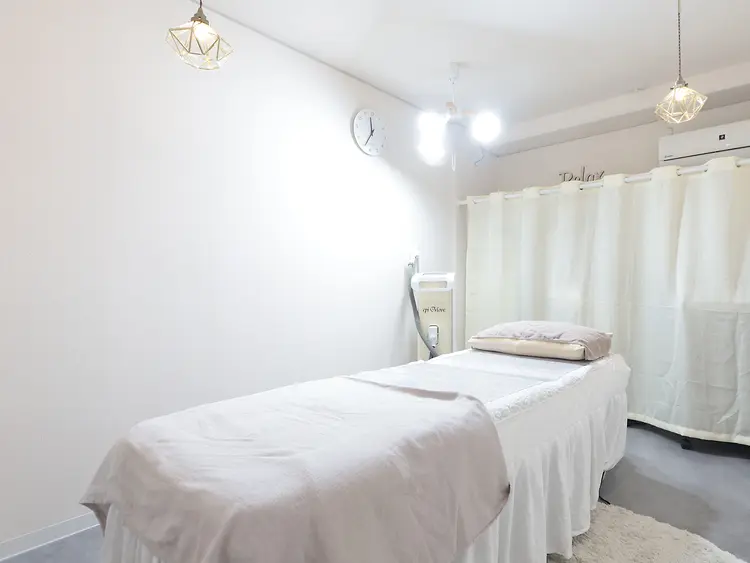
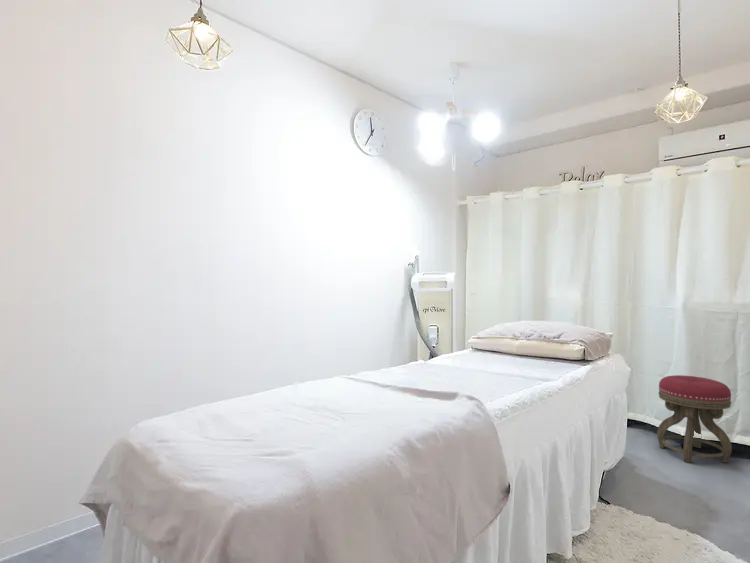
+ stool [656,374,733,464]
